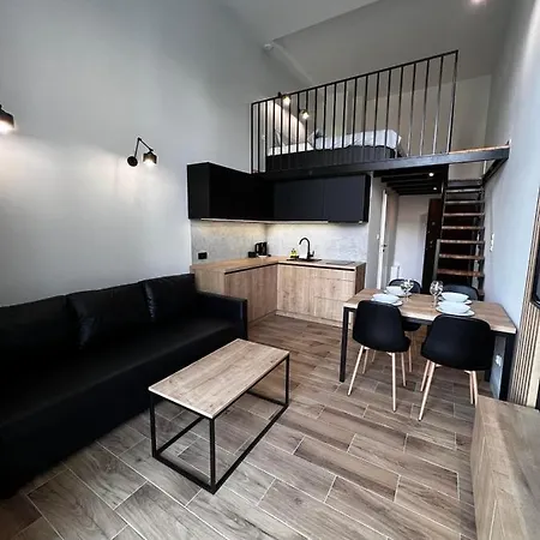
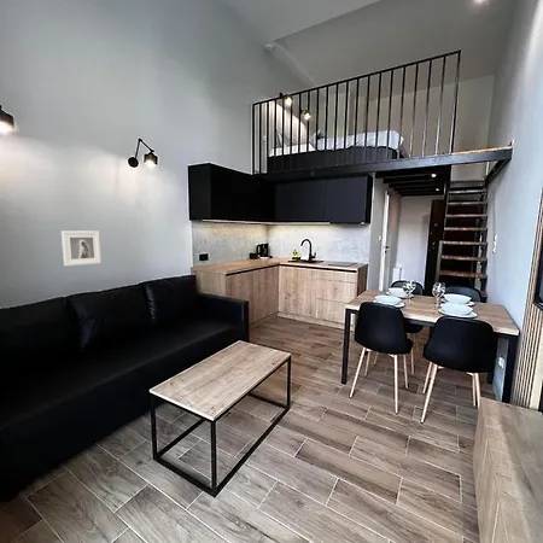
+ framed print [60,229,103,267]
